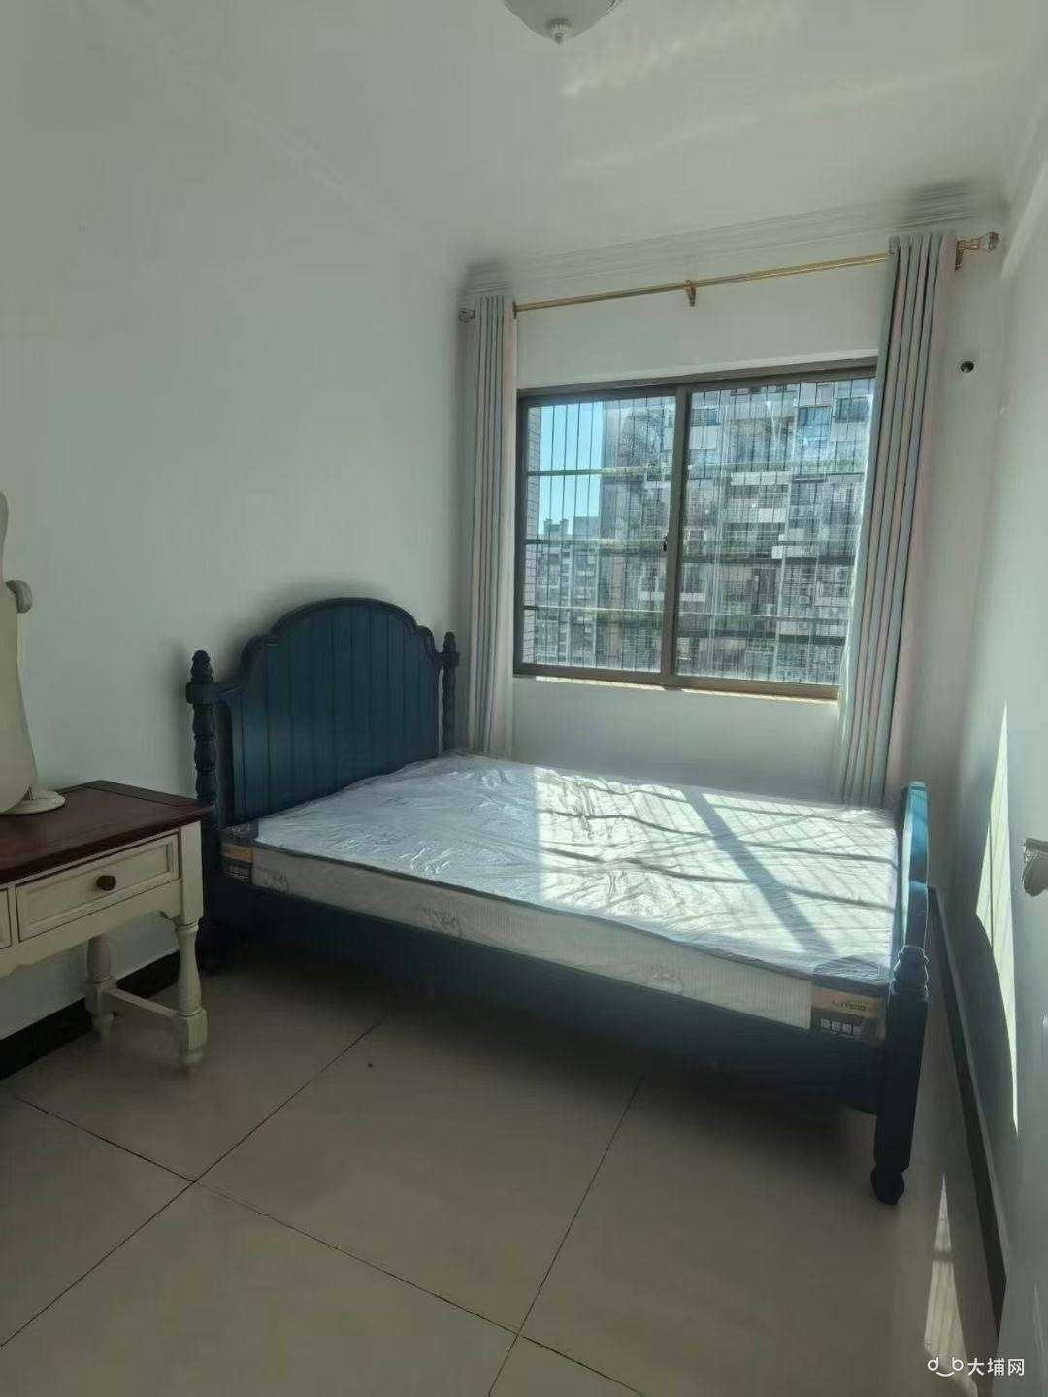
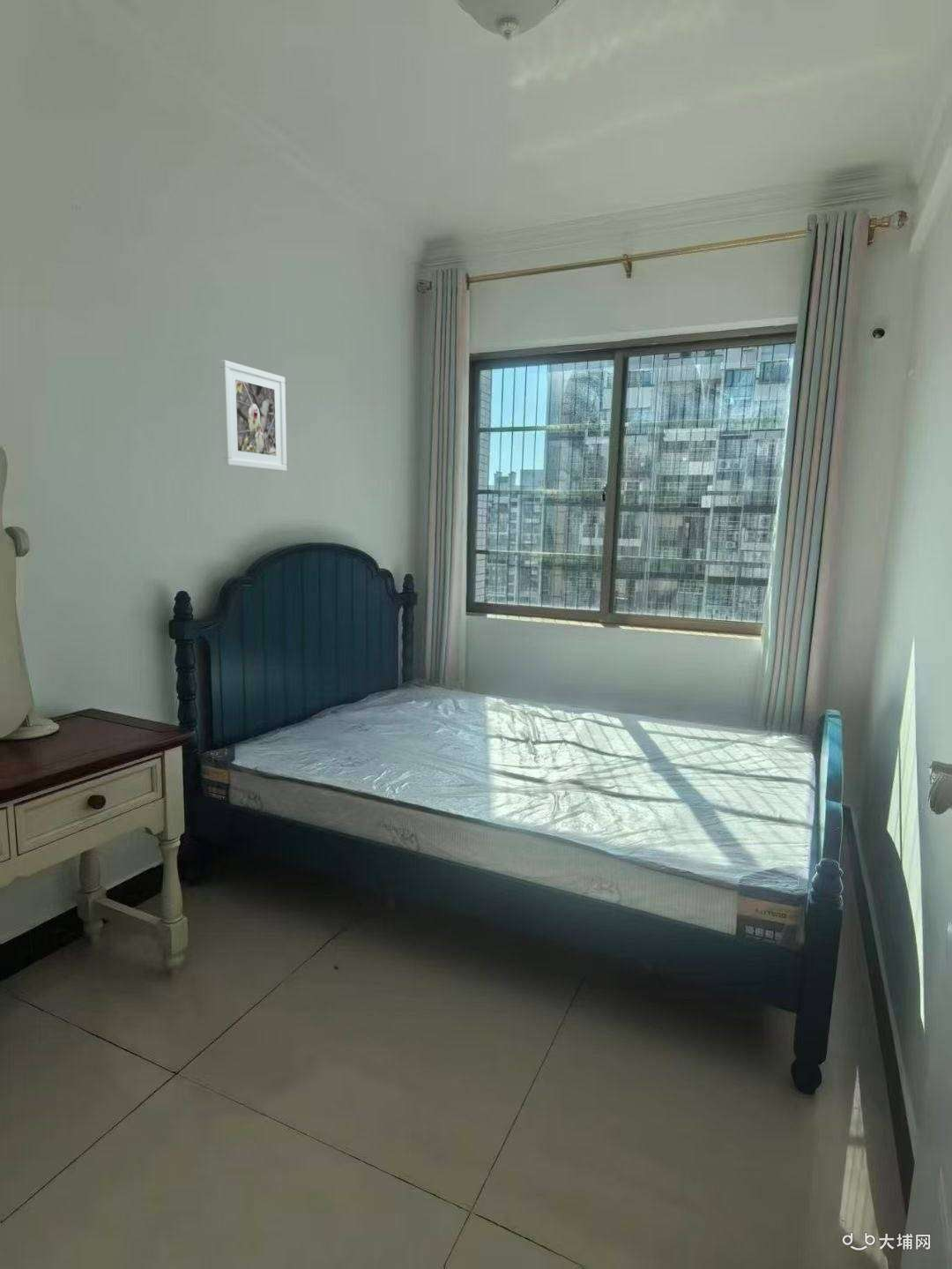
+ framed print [219,359,287,472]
